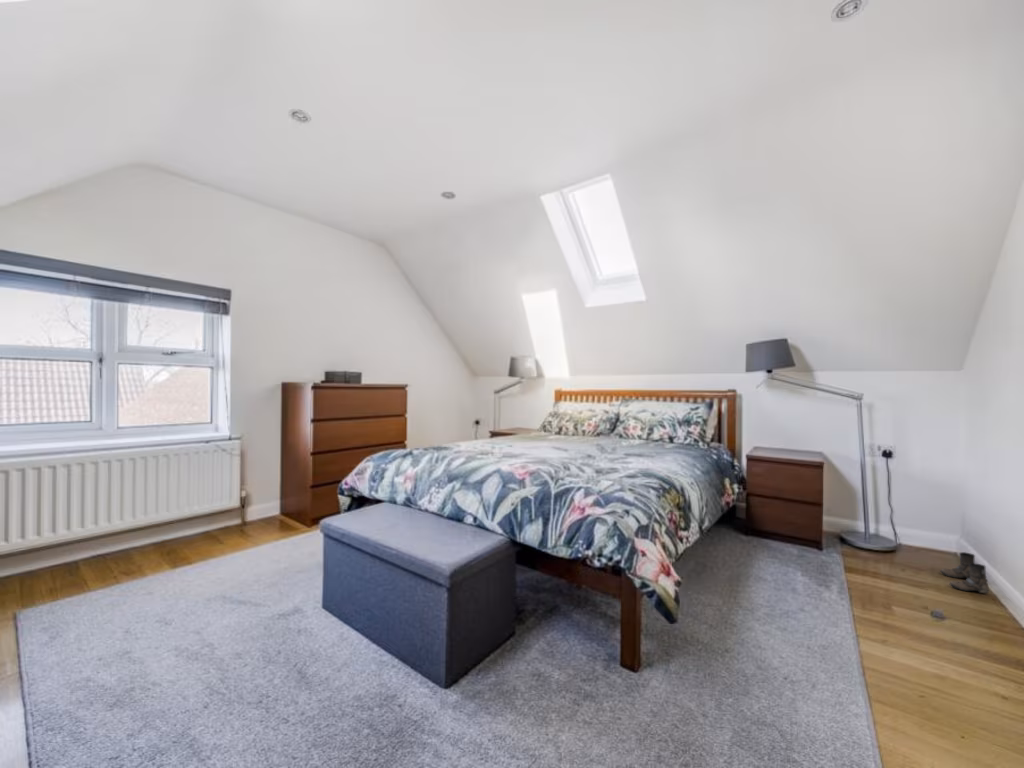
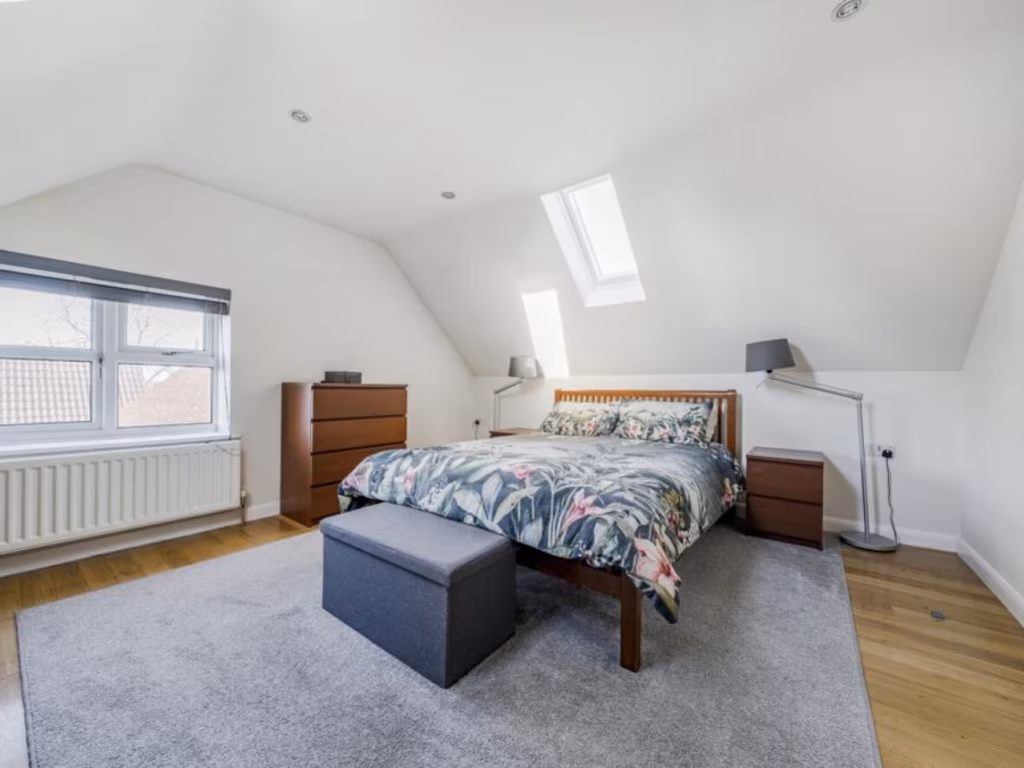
- boots [939,551,990,594]
